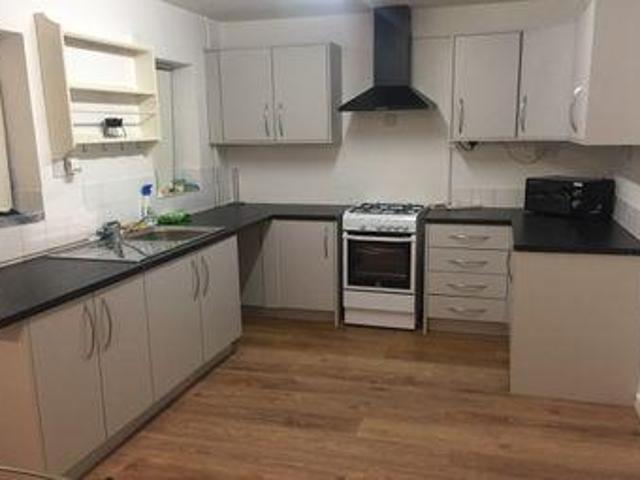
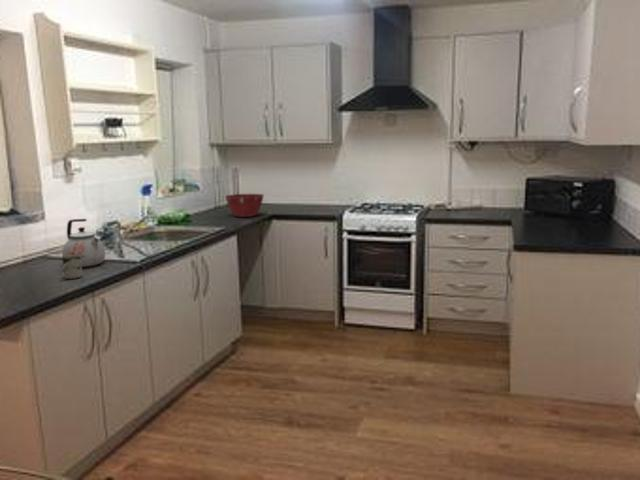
+ mixing bowl [224,193,265,218]
+ kettle [61,218,106,268]
+ cup [60,255,83,280]
